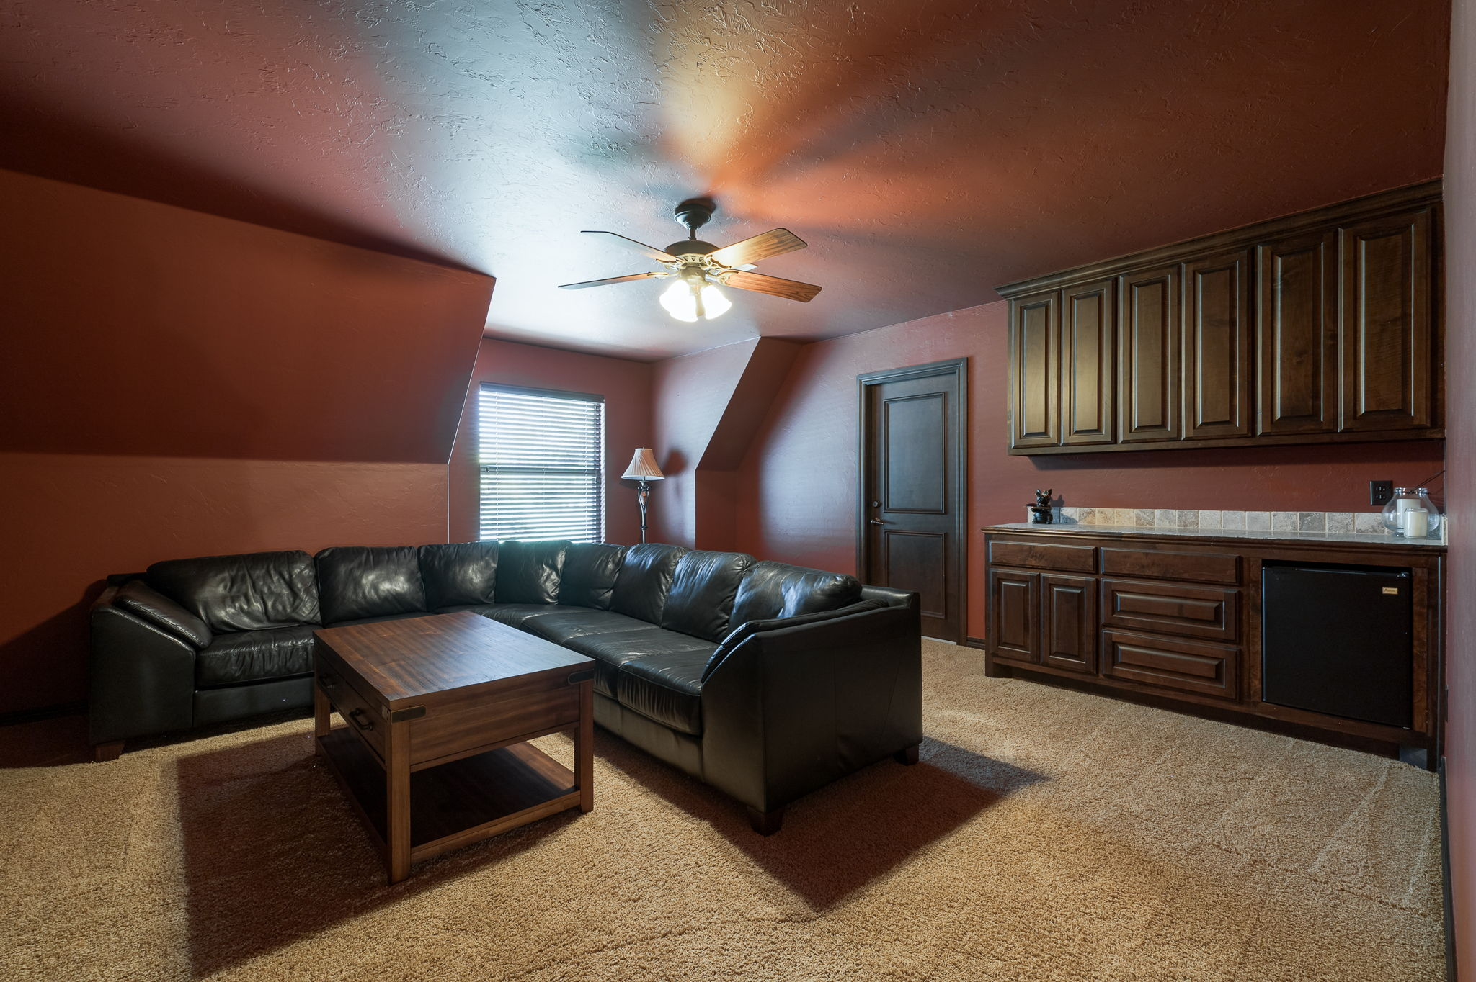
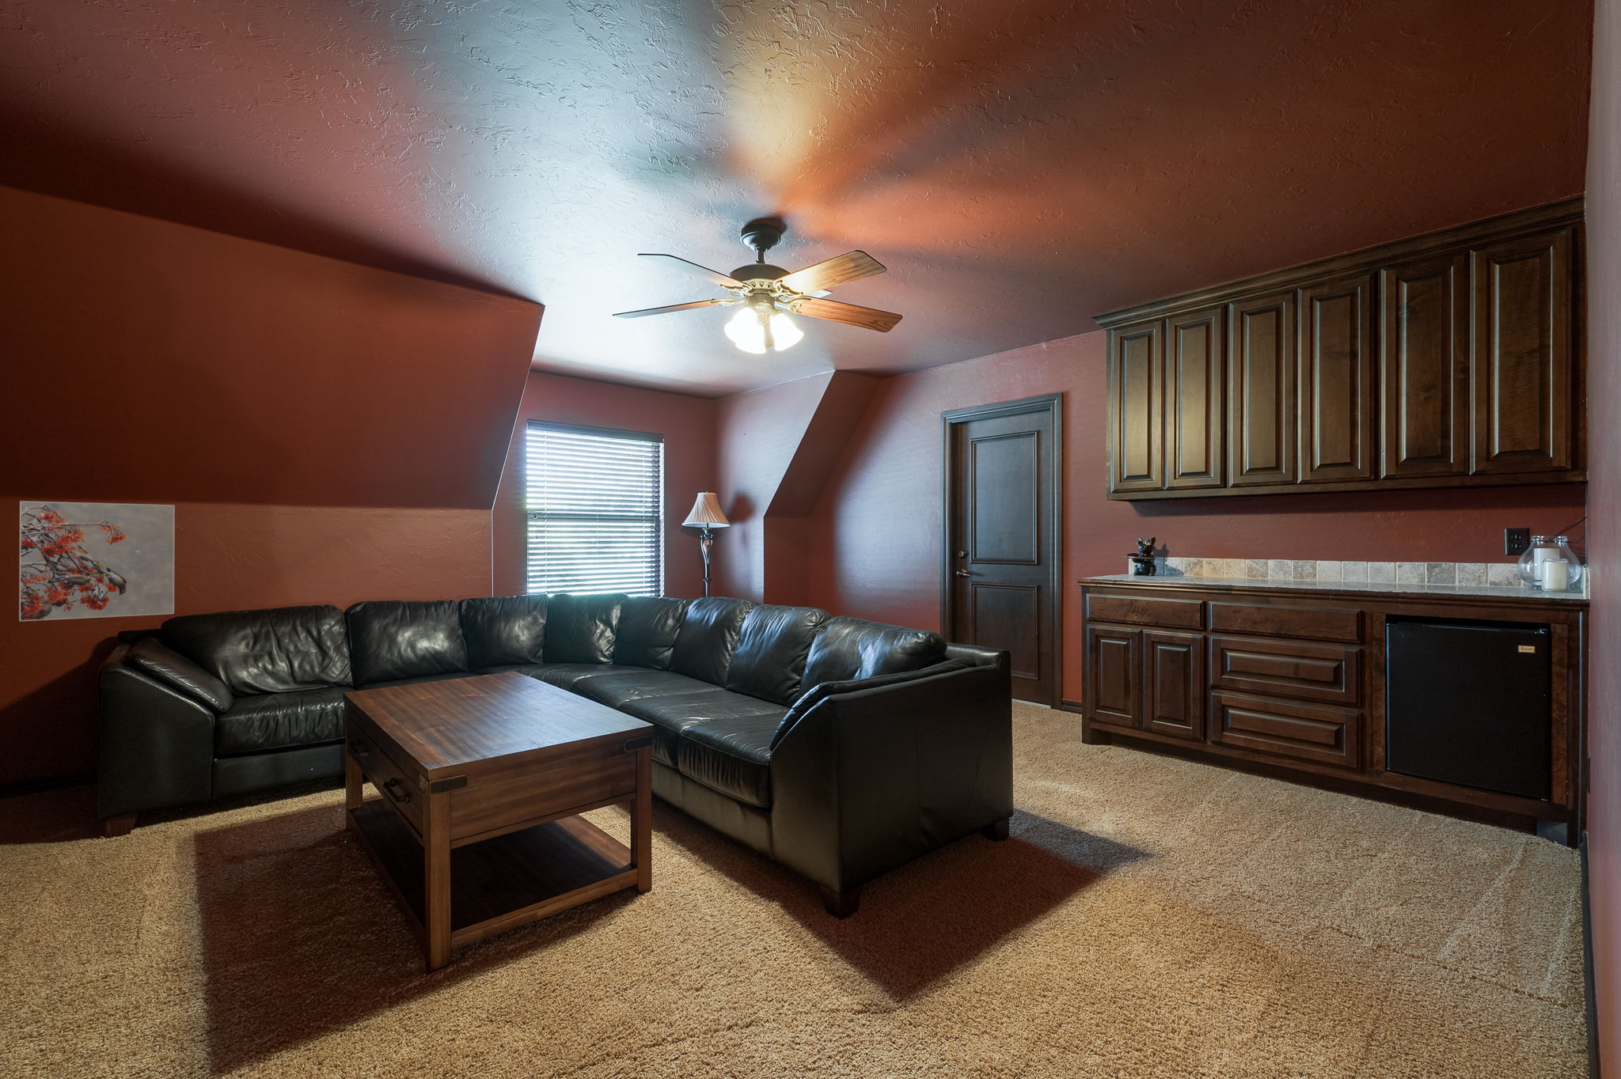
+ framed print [18,500,176,621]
